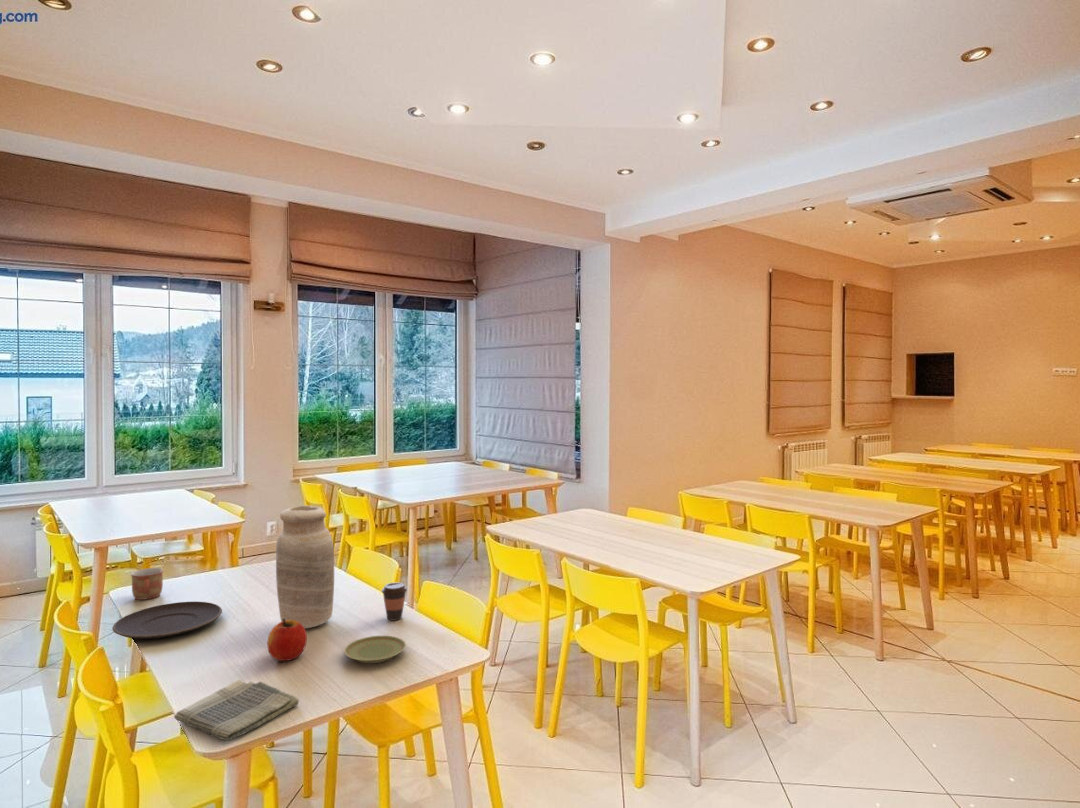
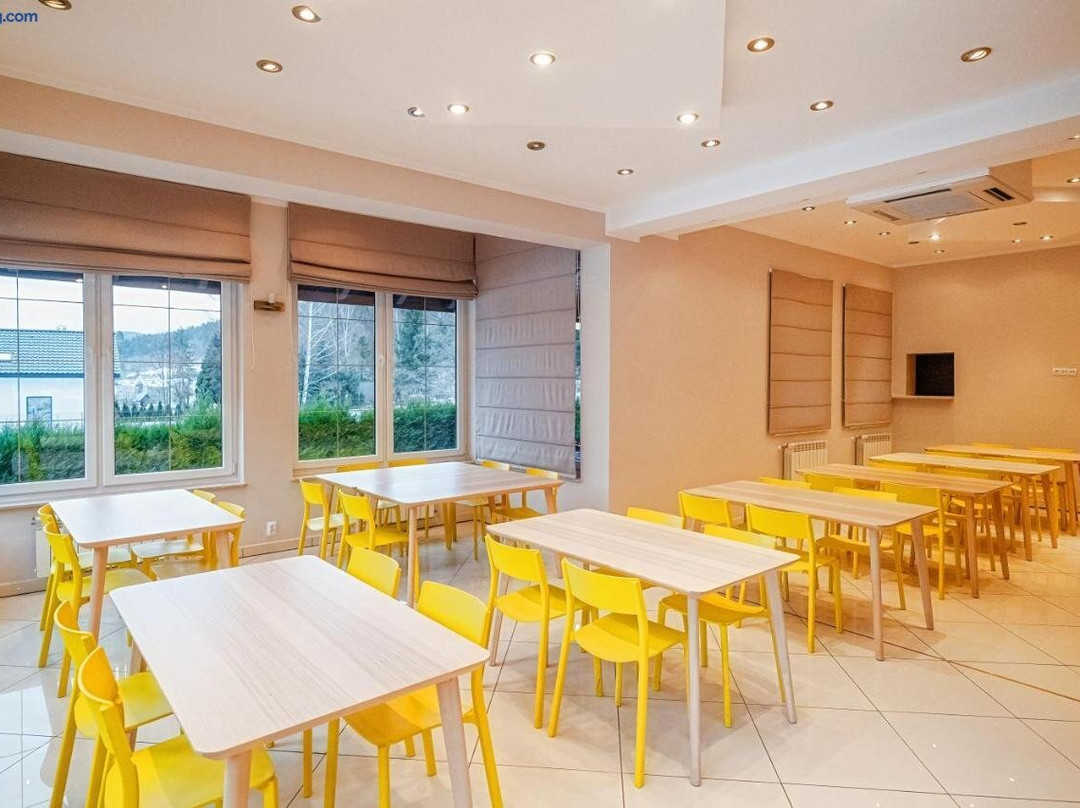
- coffee cup [380,582,408,621]
- dish towel [173,679,300,742]
- plate [111,601,223,640]
- plate [343,635,407,664]
- apple [266,619,308,662]
- vase [275,504,335,629]
- mug [130,567,164,601]
